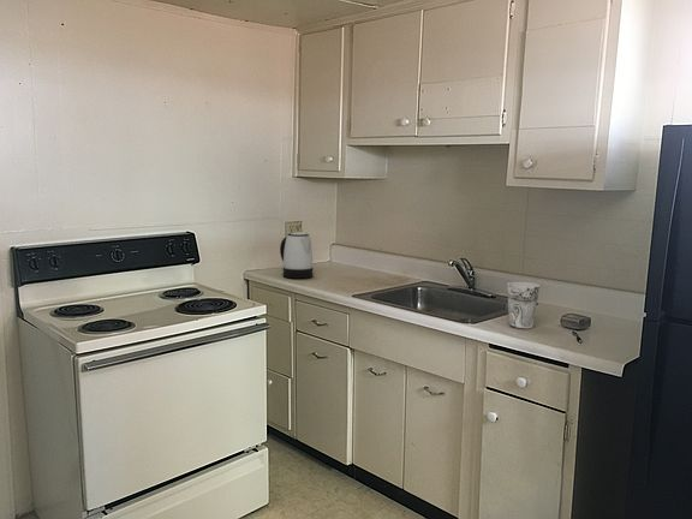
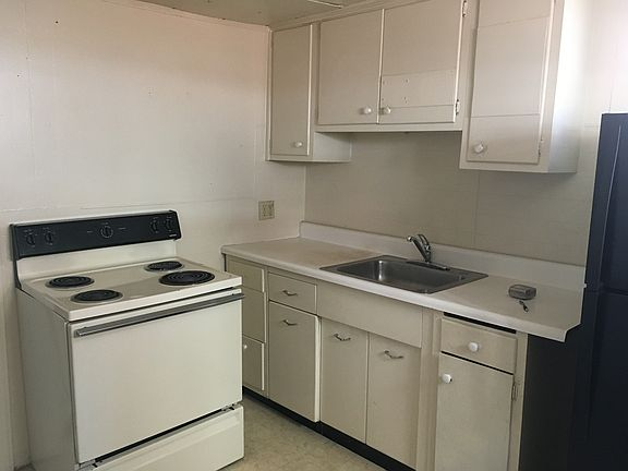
- cup [506,281,541,329]
- kettle [279,231,315,279]
